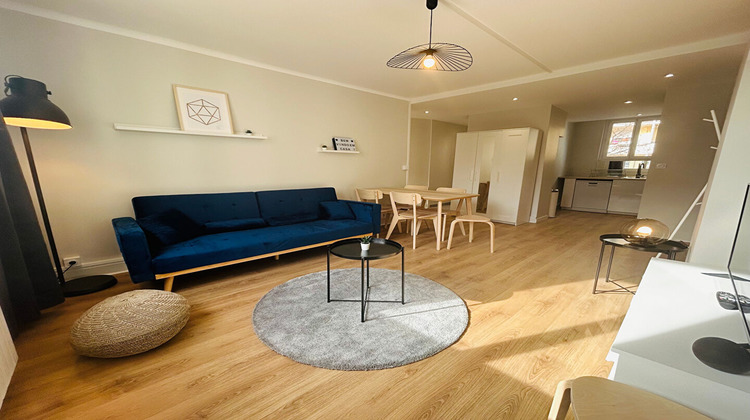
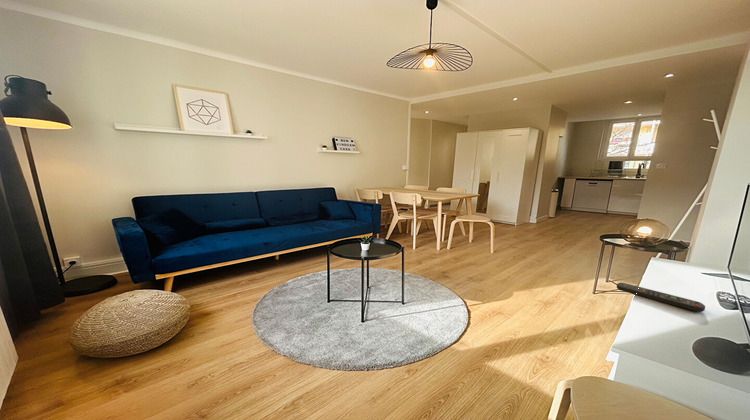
+ remote control [616,282,706,313]
